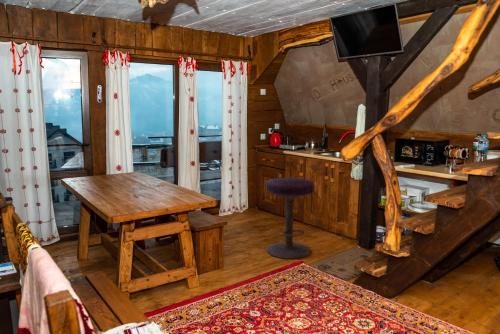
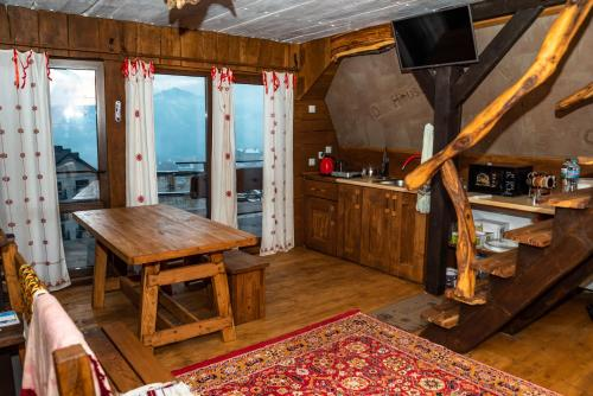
- stool [265,176,315,260]
